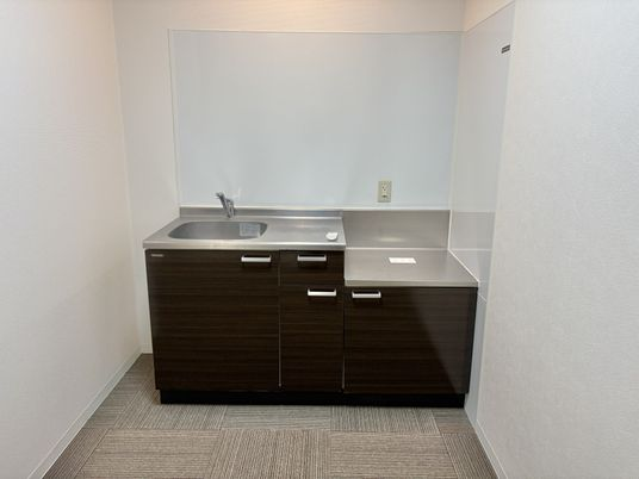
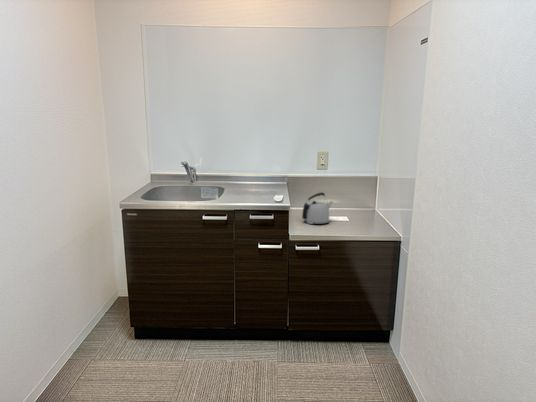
+ kettle [301,191,334,225]
